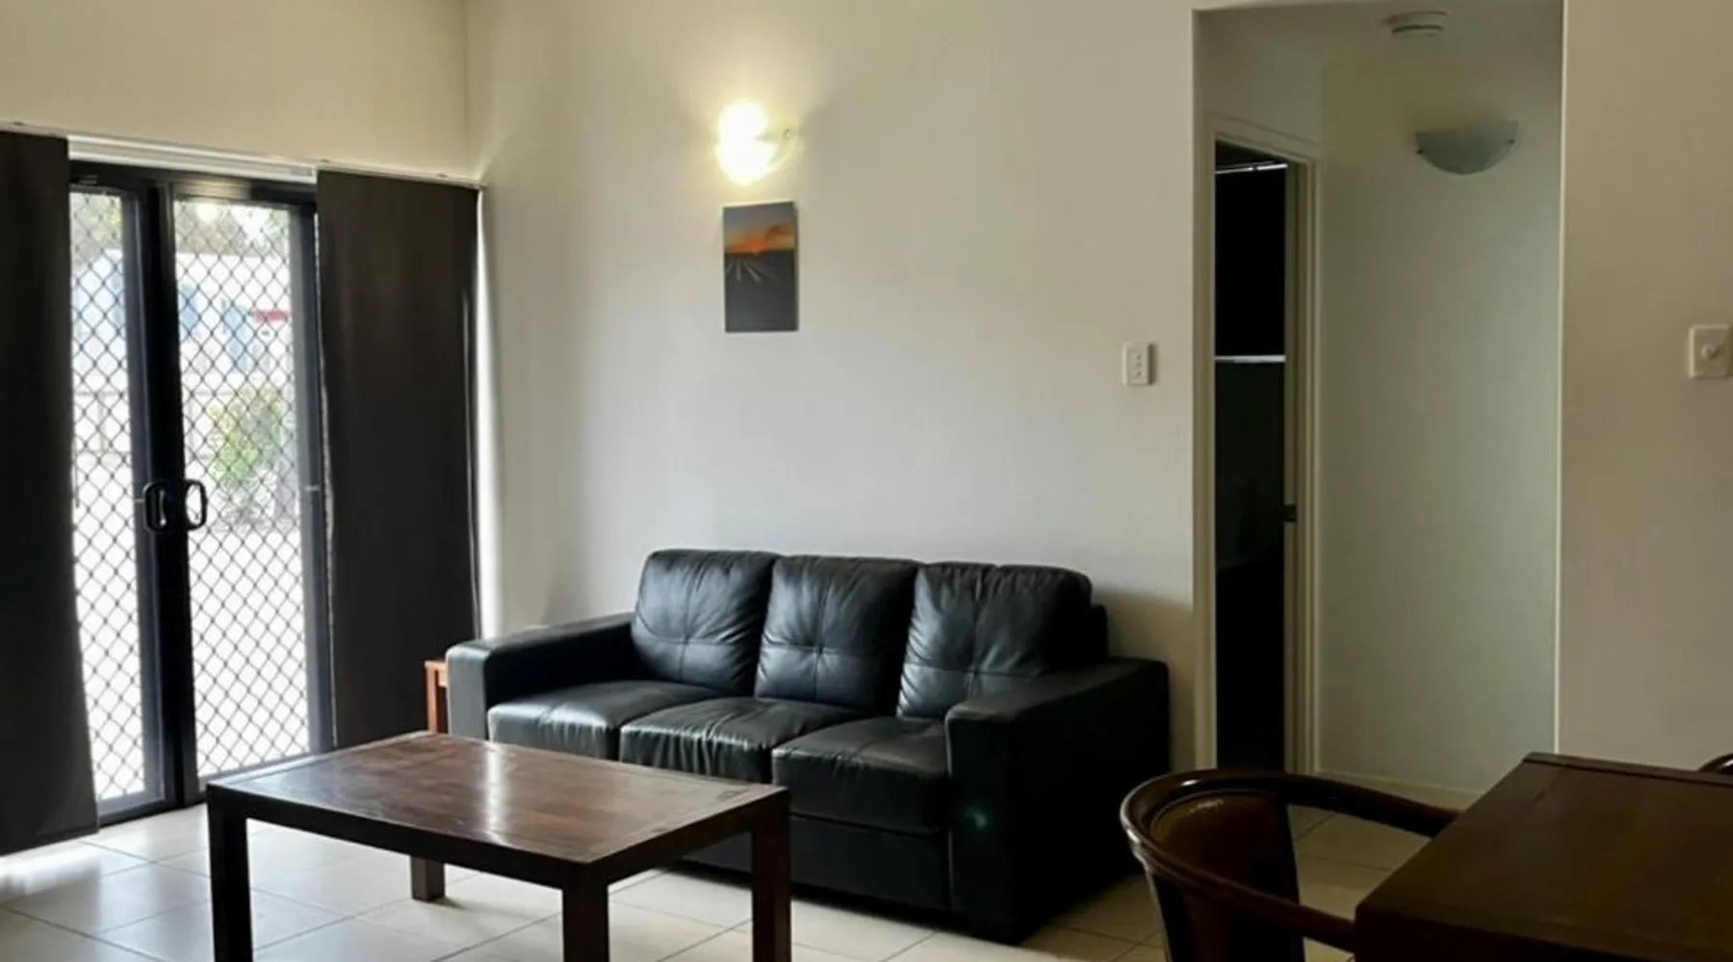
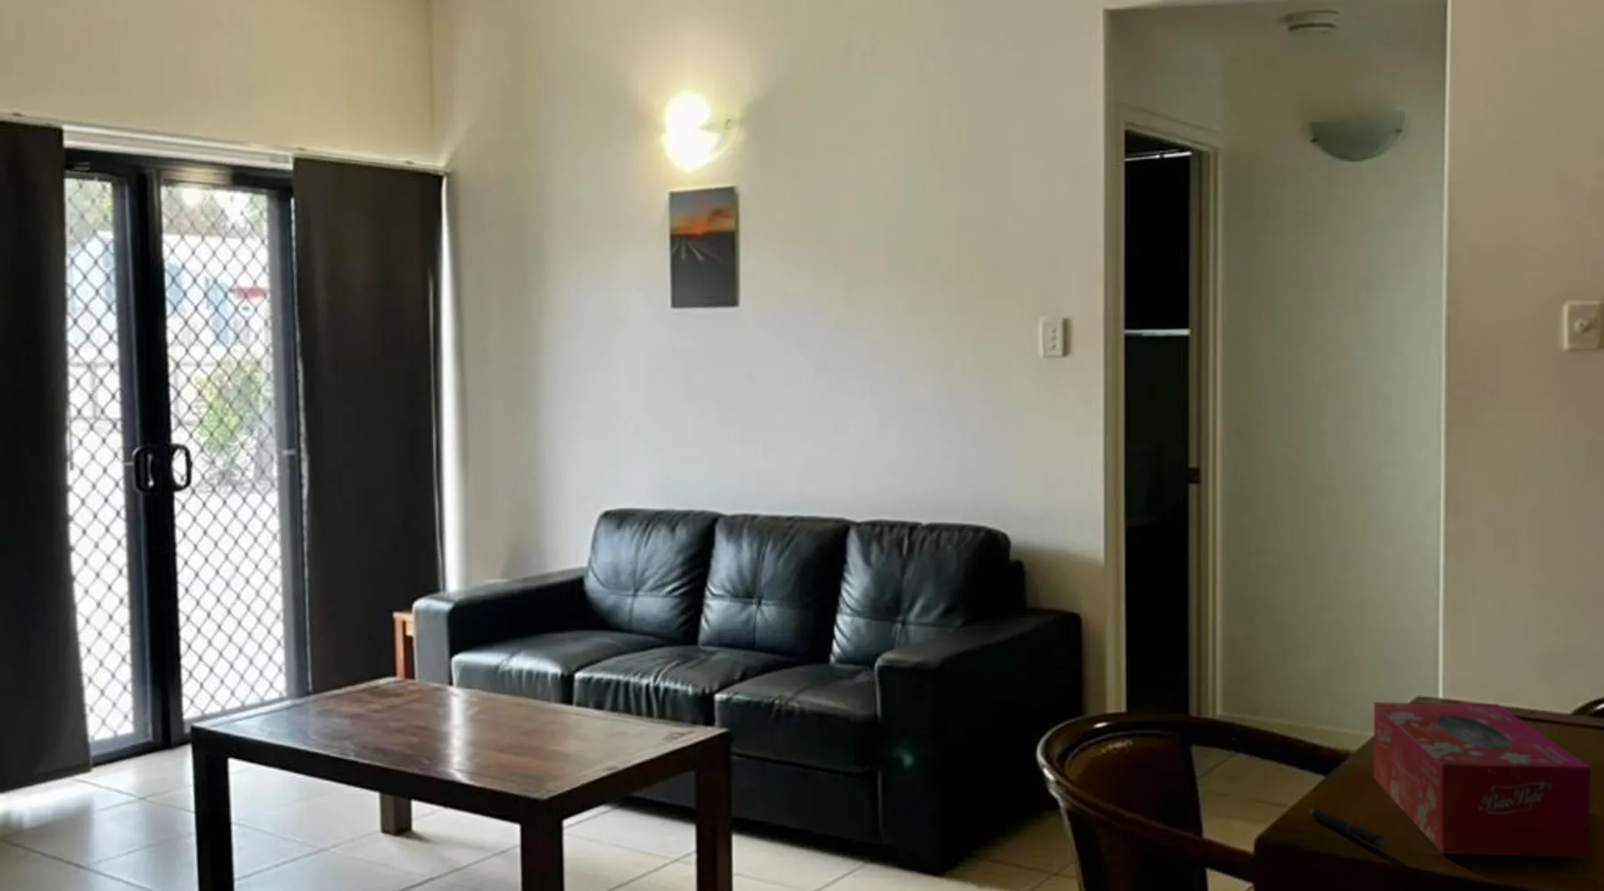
+ pen [1308,808,1385,848]
+ tissue box [1373,701,1592,859]
